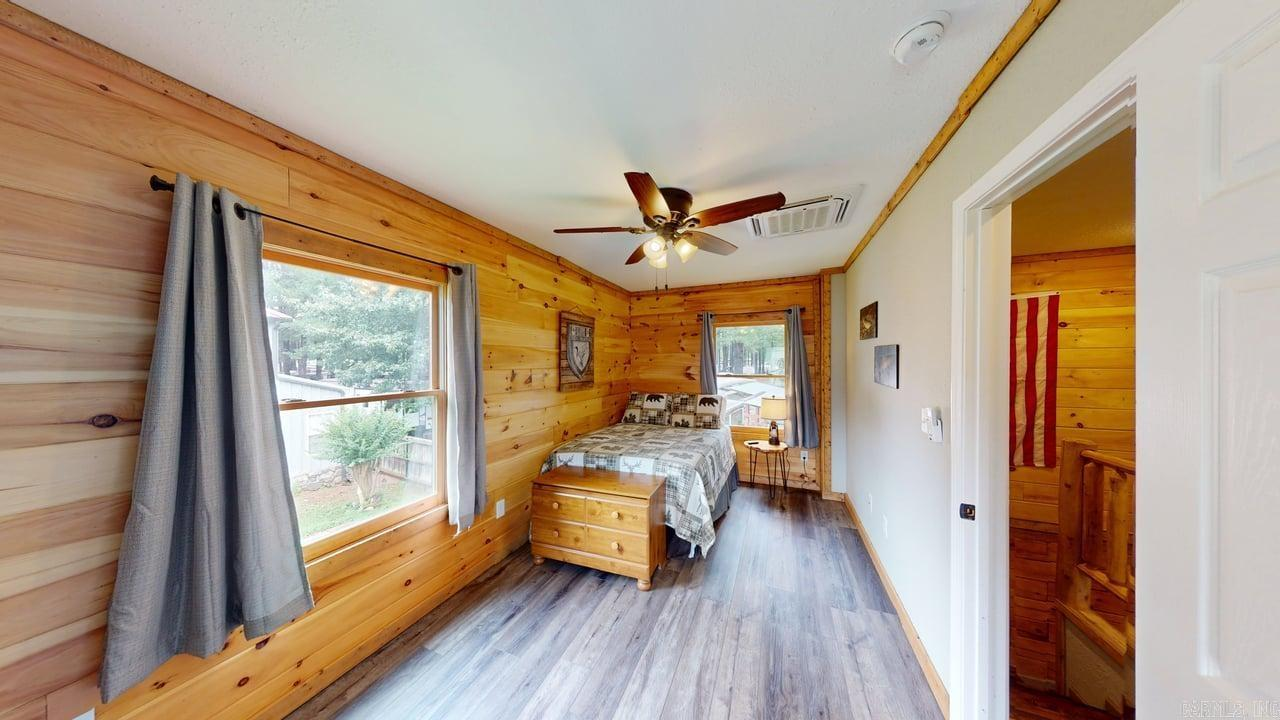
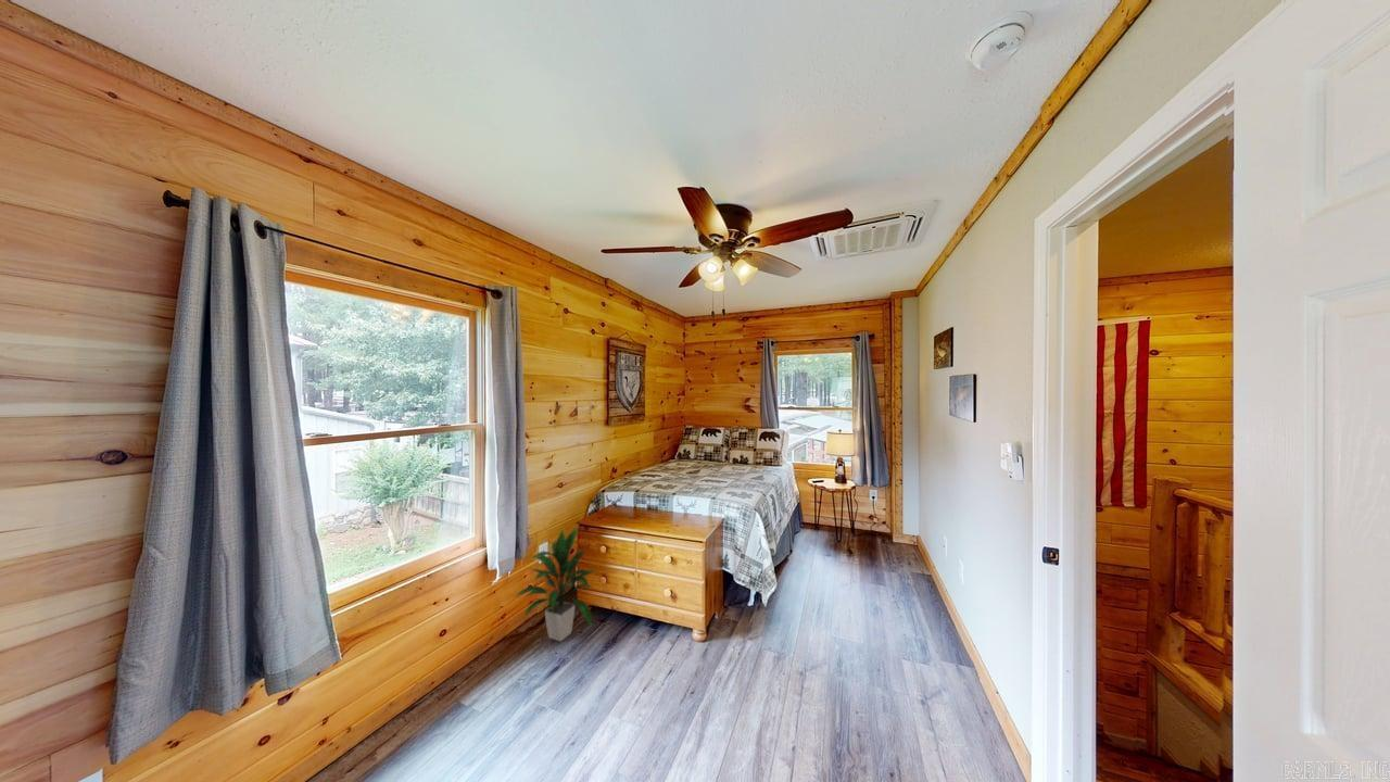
+ indoor plant [513,525,598,643]
